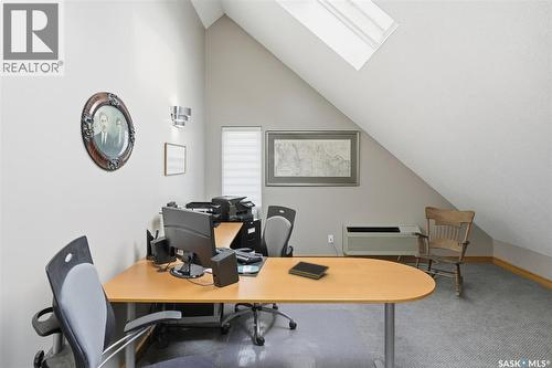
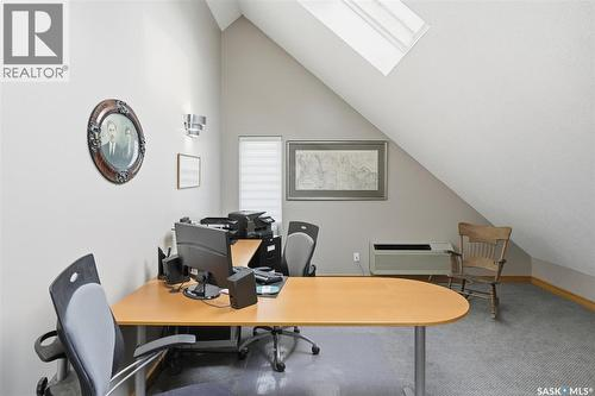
- notepad [287,260,330,280]
